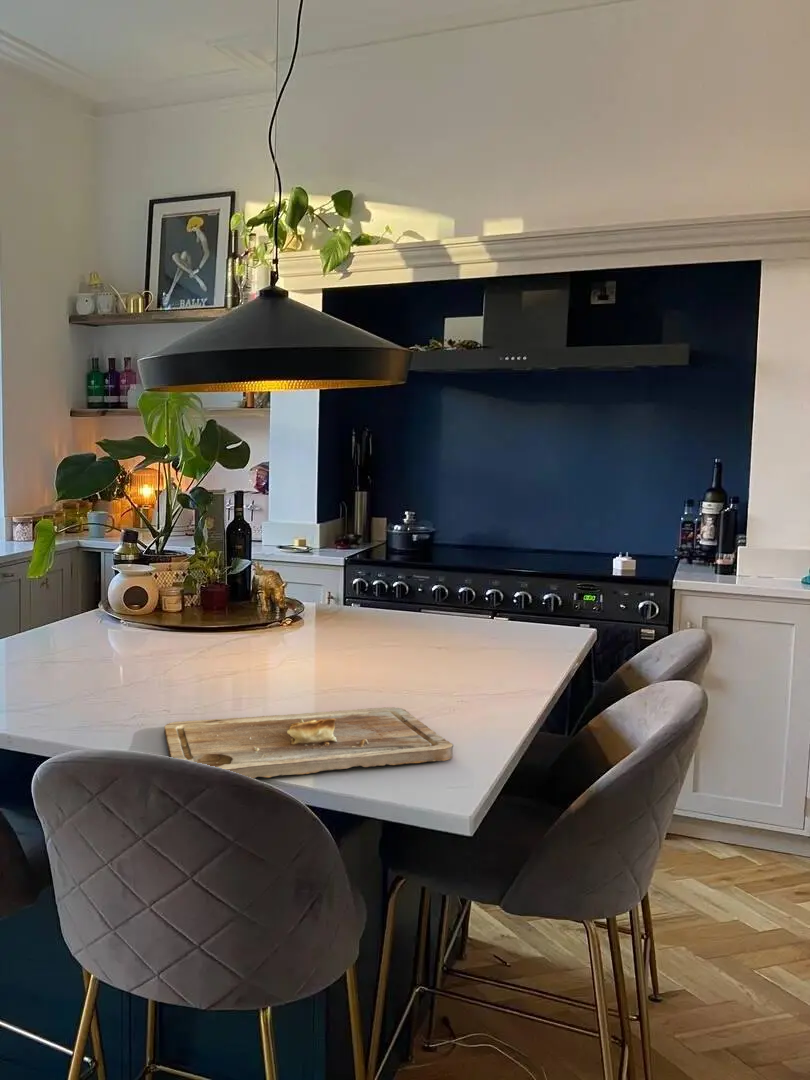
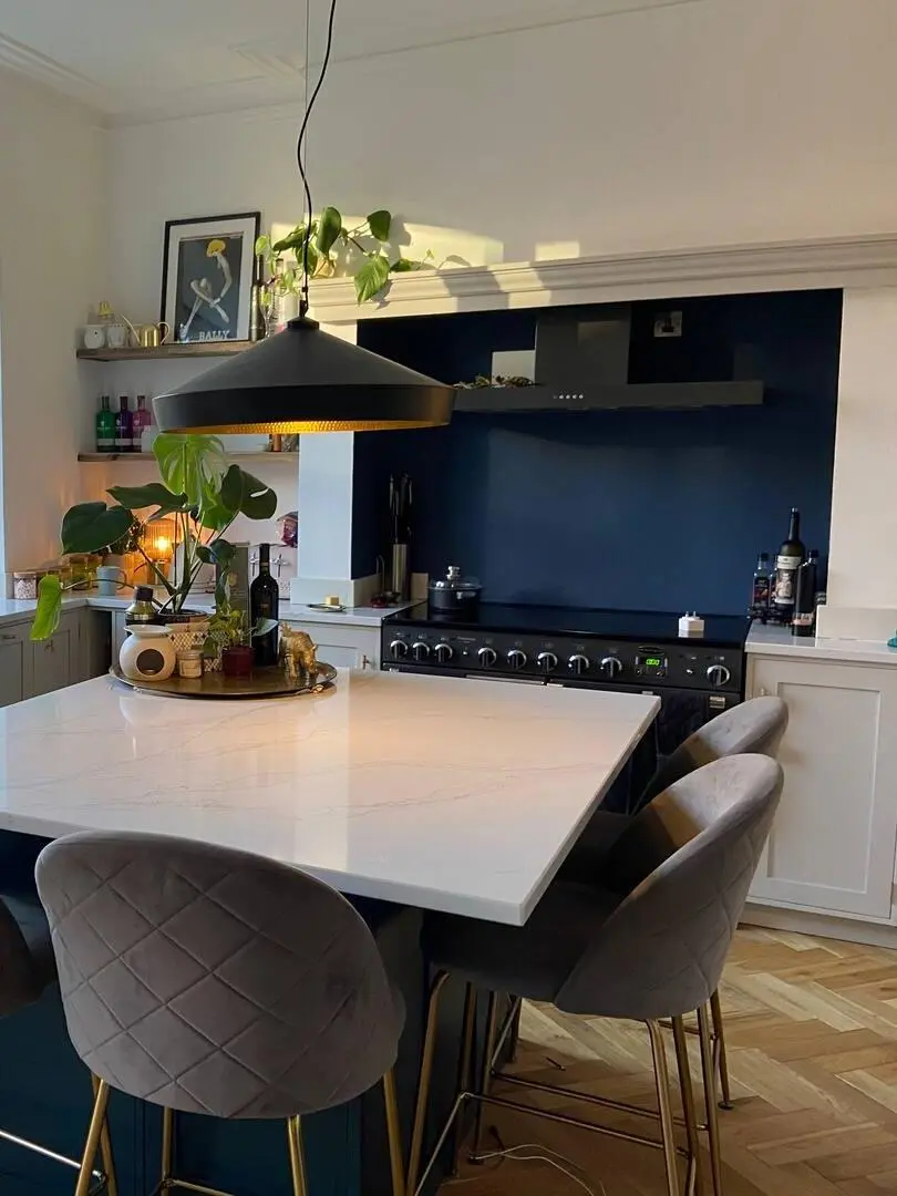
- cutting board [163,706,454,779]
